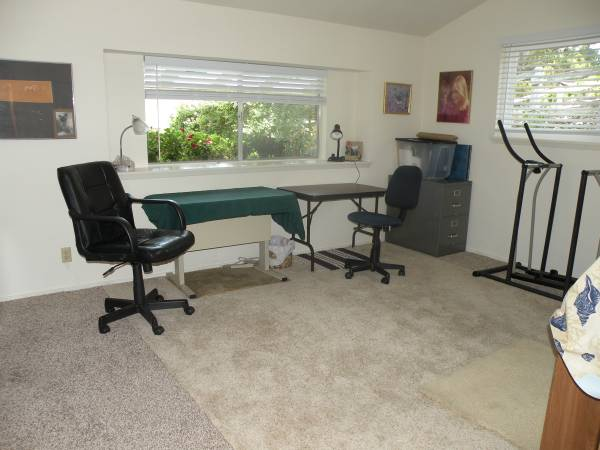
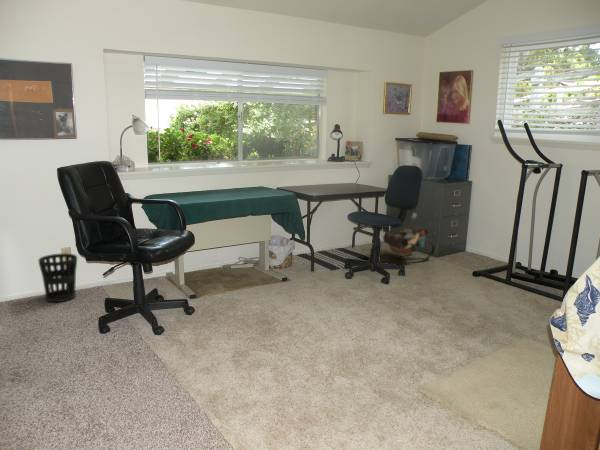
+ wastebasket [38,253,78,303]
+ backpack [382,212,436,263]
